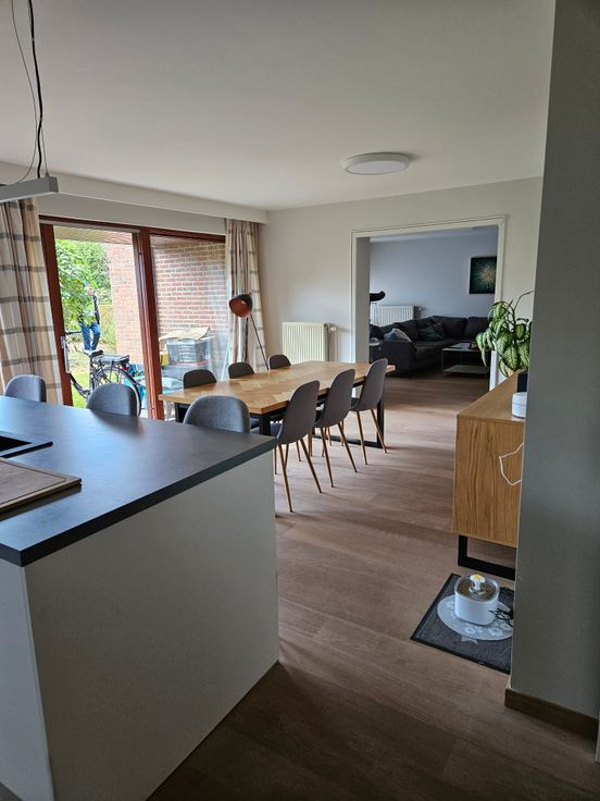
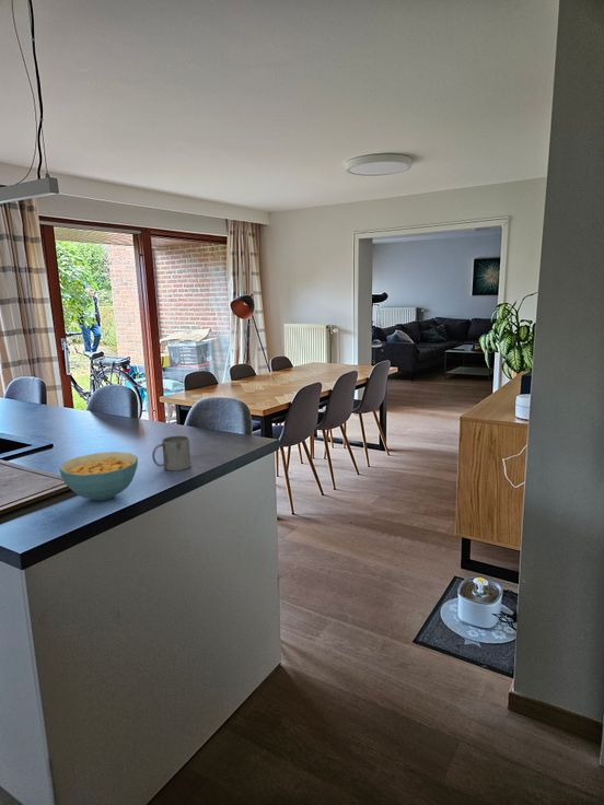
+ cereal bowl [58,451,139,502]
+ mug [151,434,191,471]
